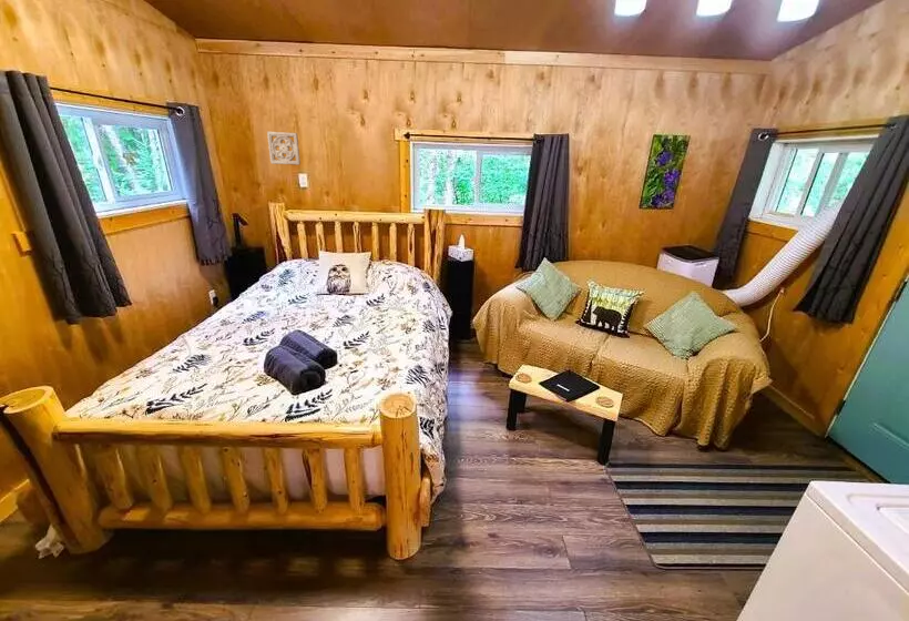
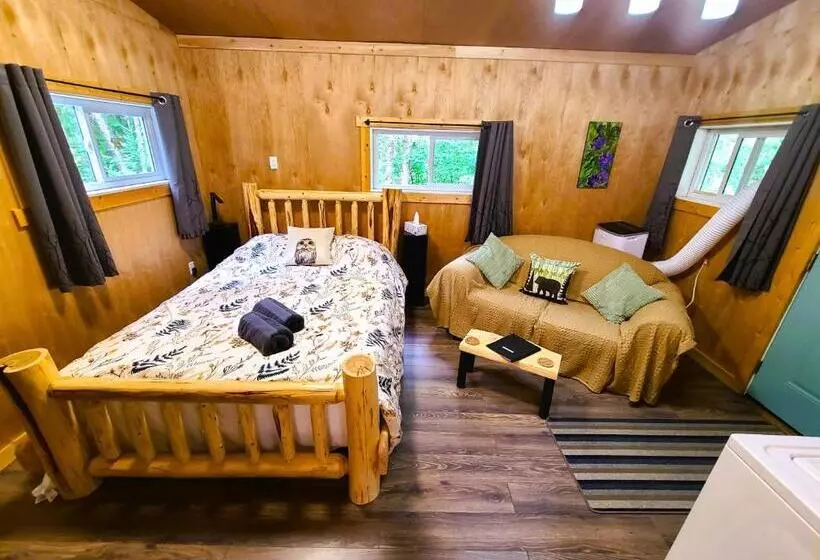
- wall ornament [266,131,302,166]
